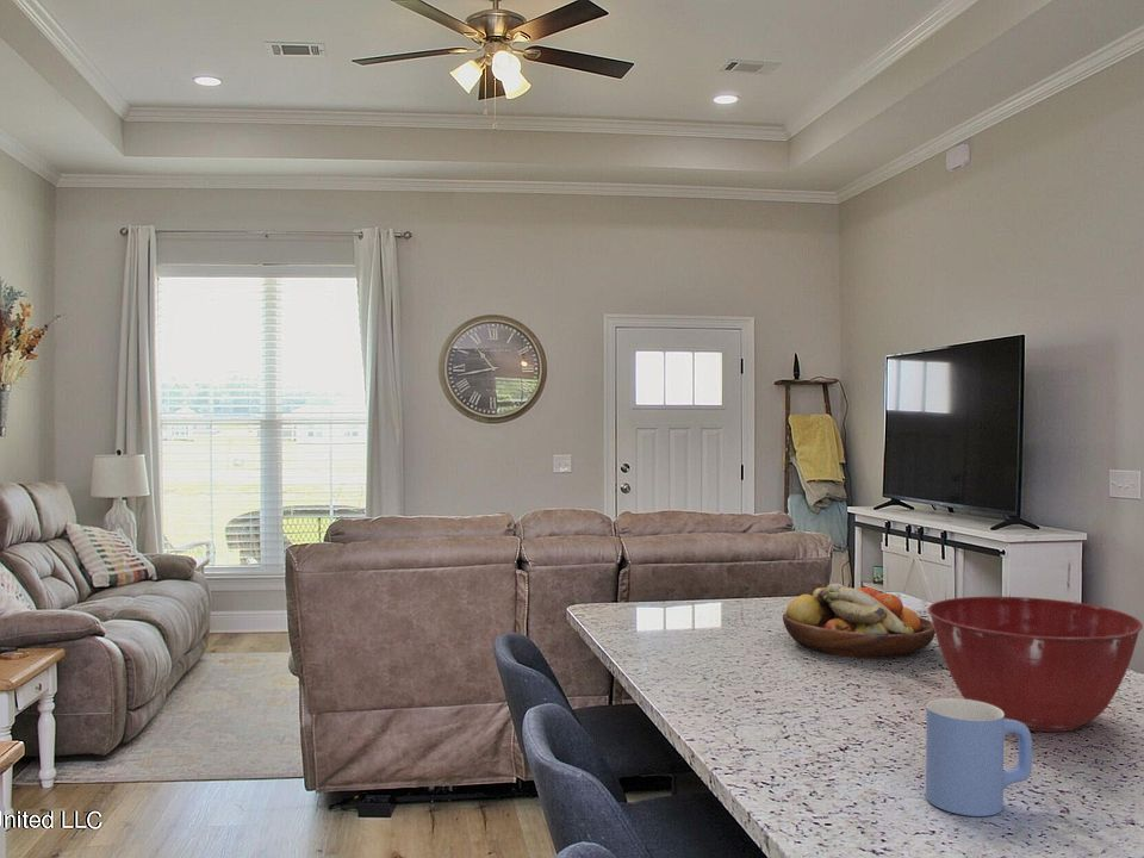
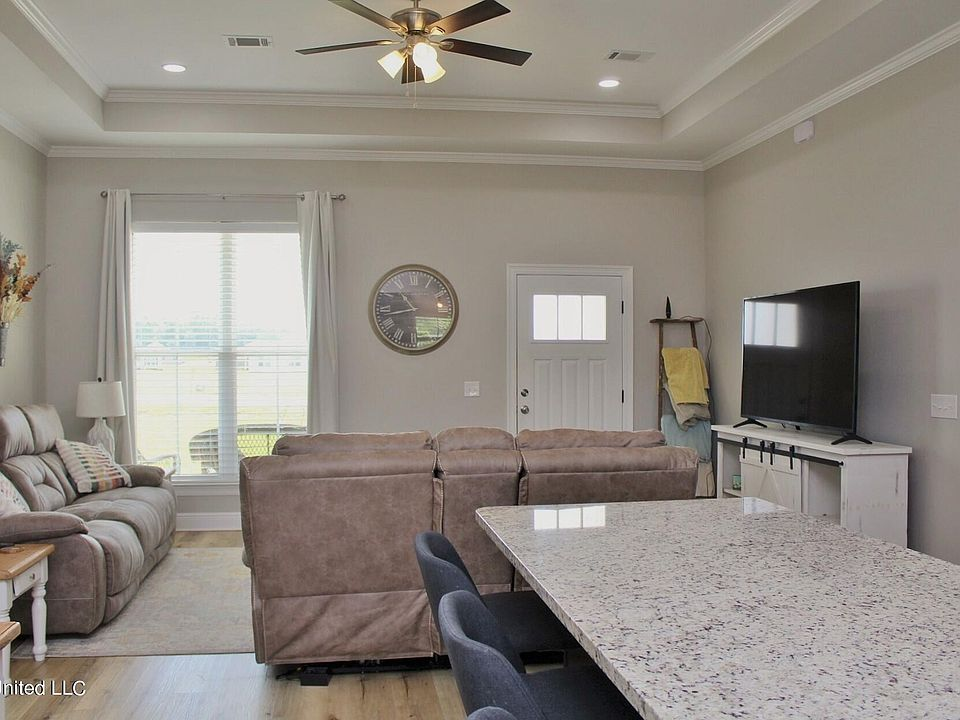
- fruit bowl [782,582,935,660]
- mixing bowl [927,596,1144,733]
- mug [925,697,1033,817]
